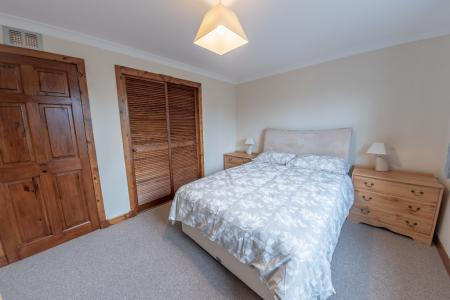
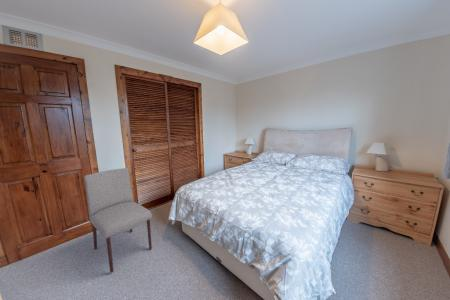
+ chair [83,167,153,274]
